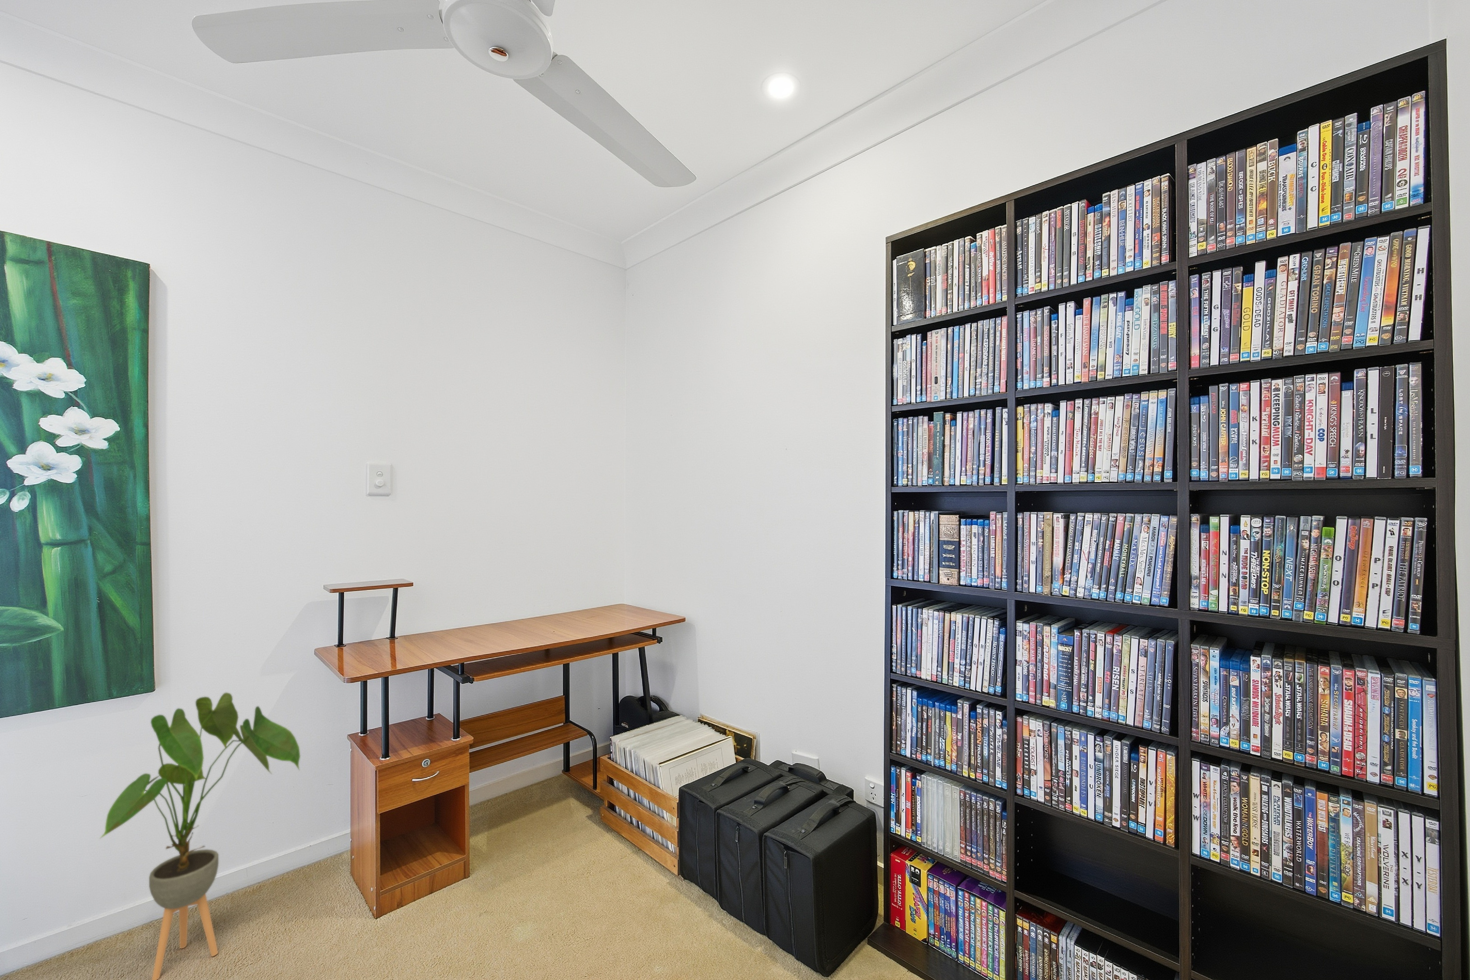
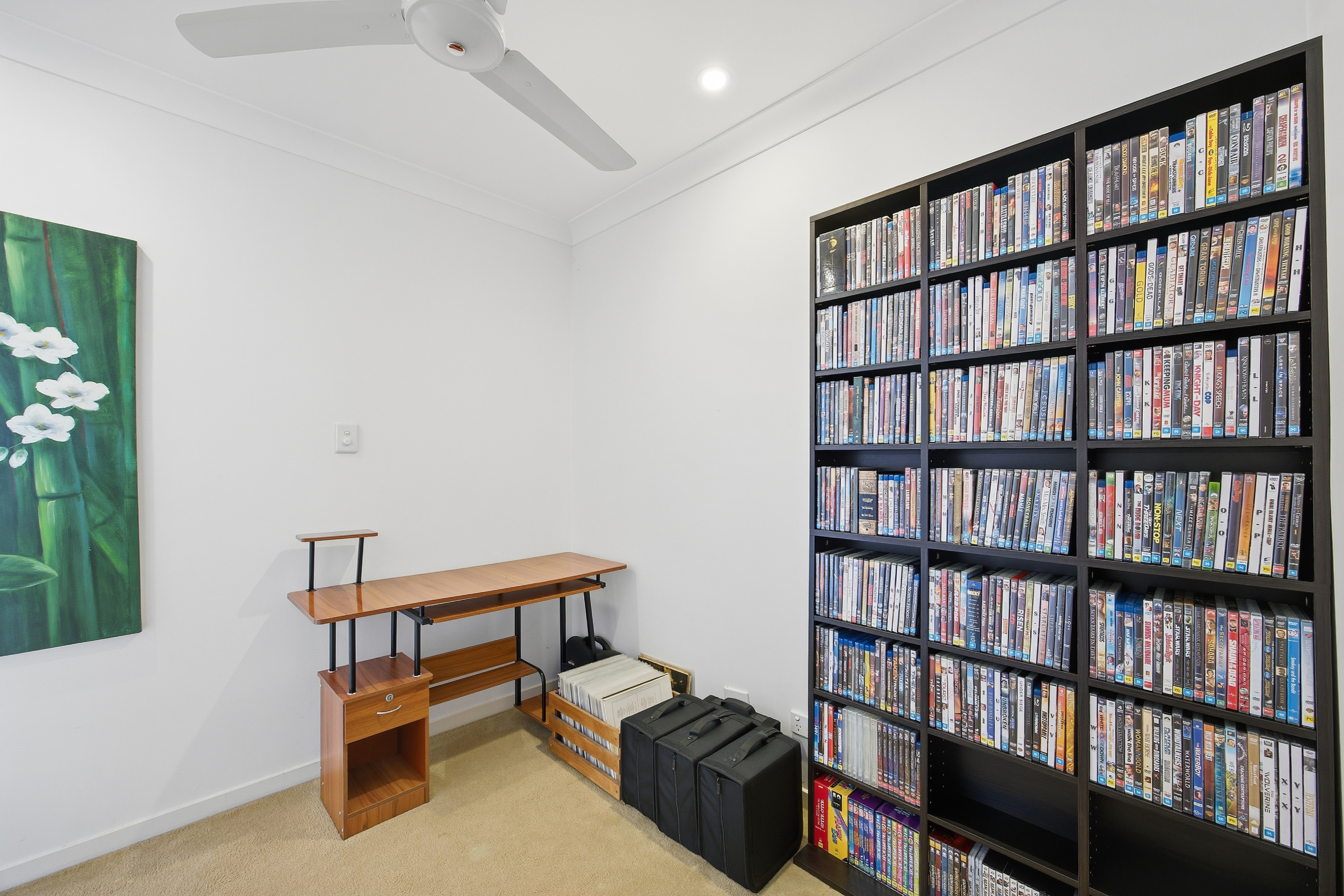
- house plant [100,692,301,980]
